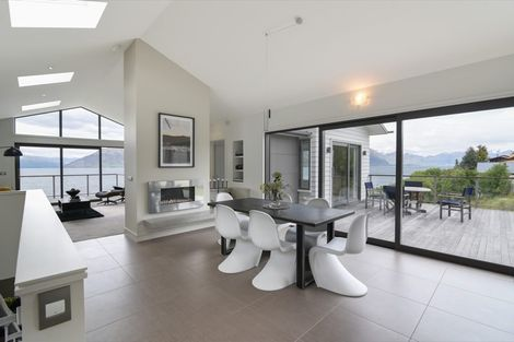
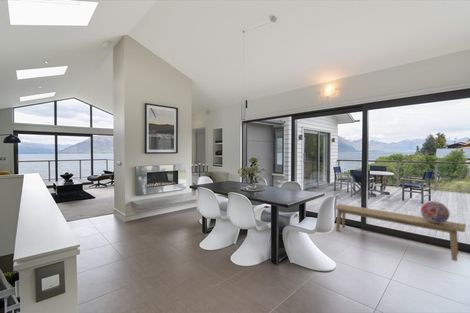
+ decorative globe [420,200,451,223]
+ bench [335,203,467,262]
